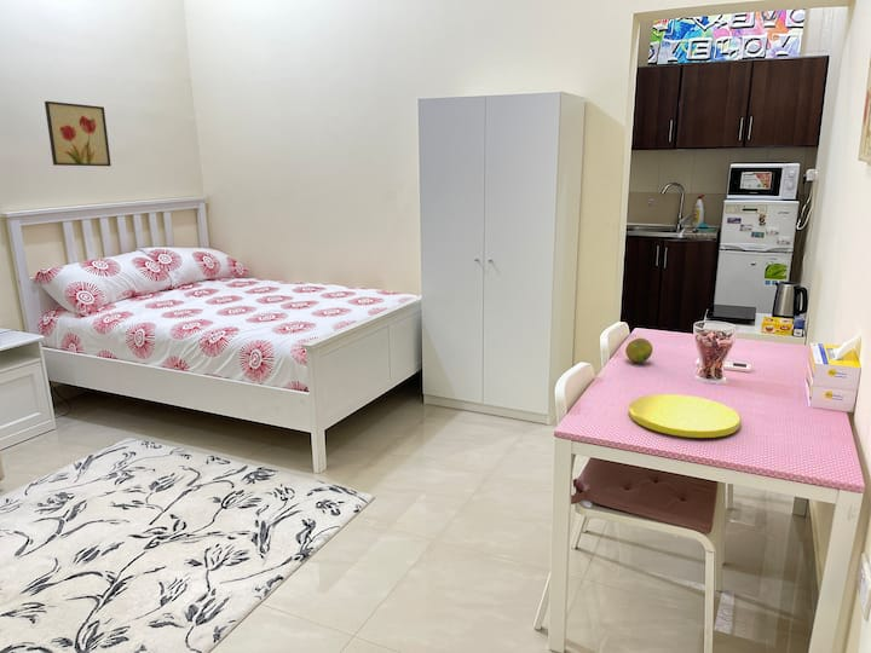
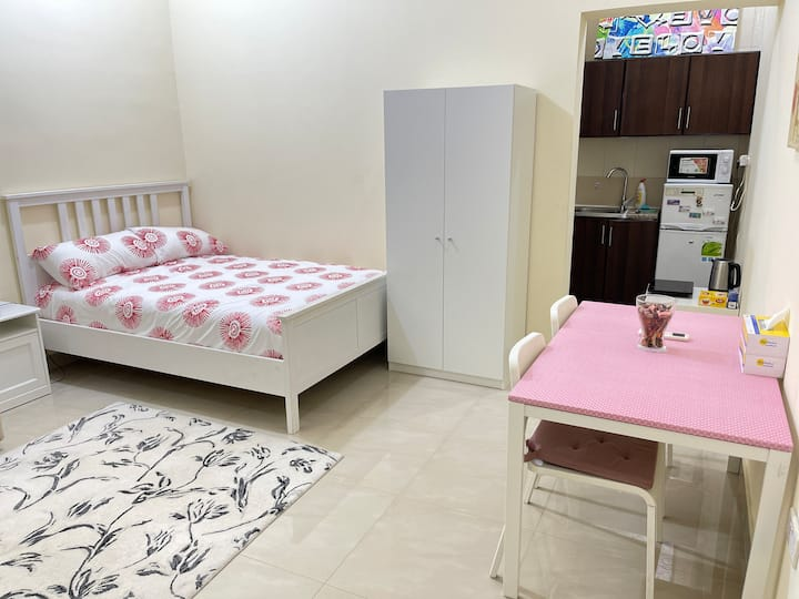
- wall art [44,100,113,167]
- plate [628,393,742,439]
- fruit [624,337,653,364]
